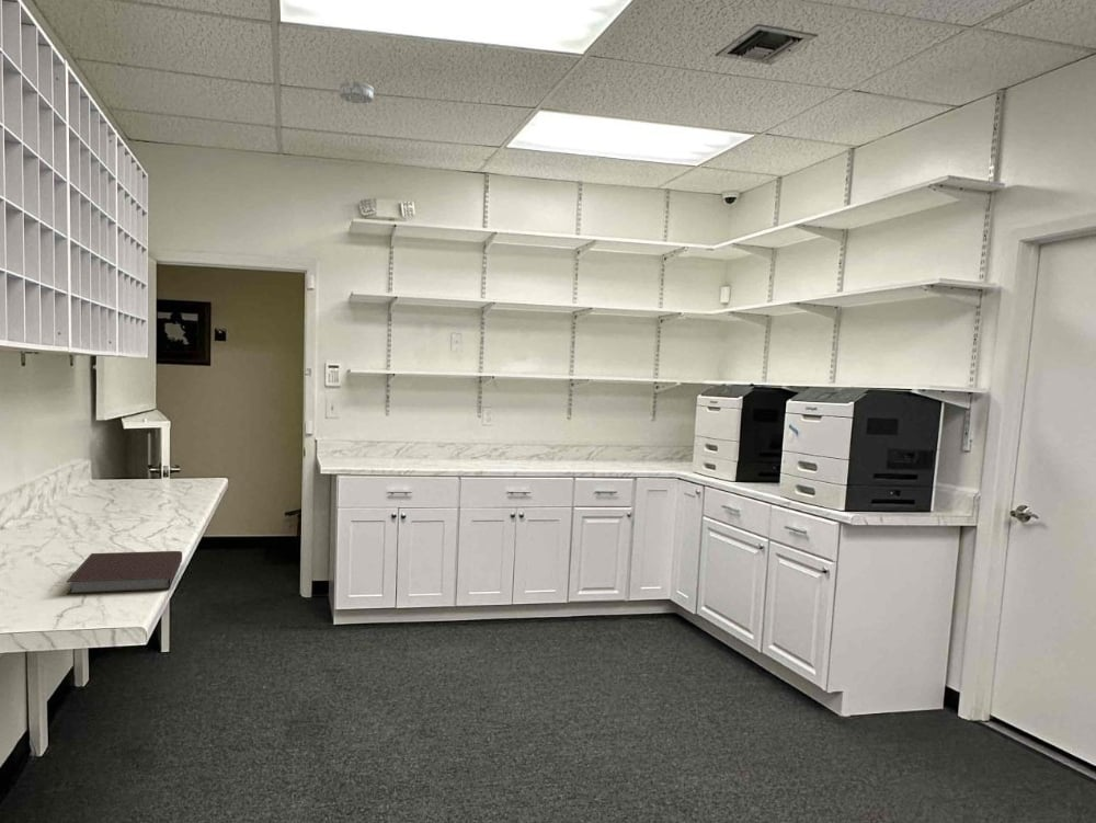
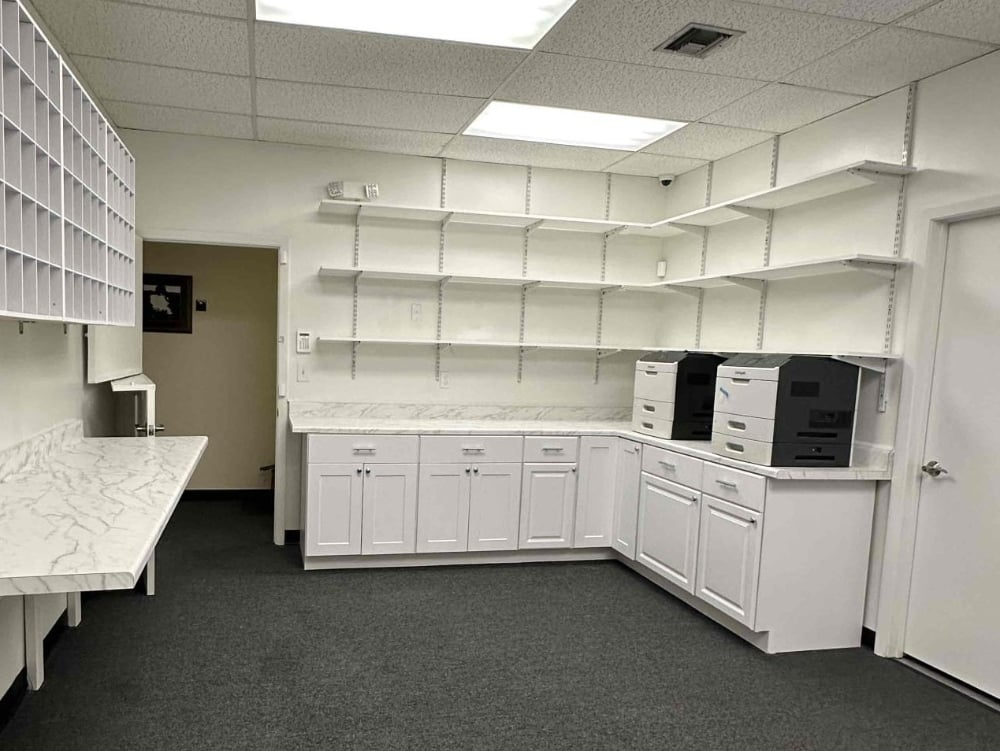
- notebook [66,550,183,596]
- smoke detector [338,80,375,105]
